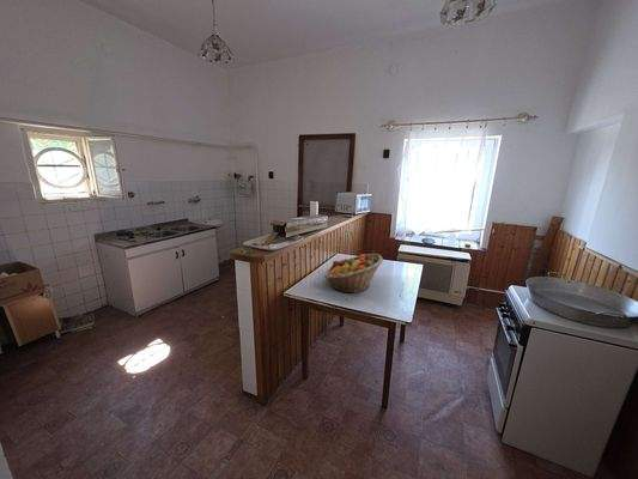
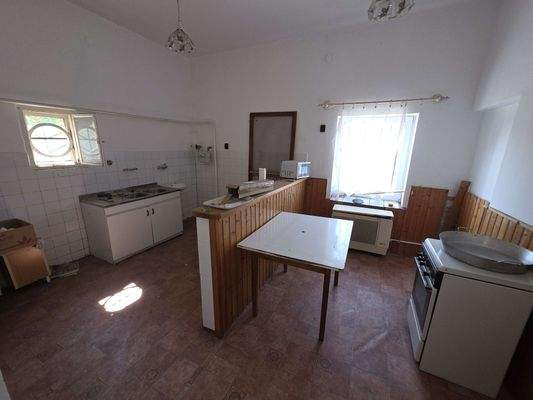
- fruit basket [323,253,384,295]
